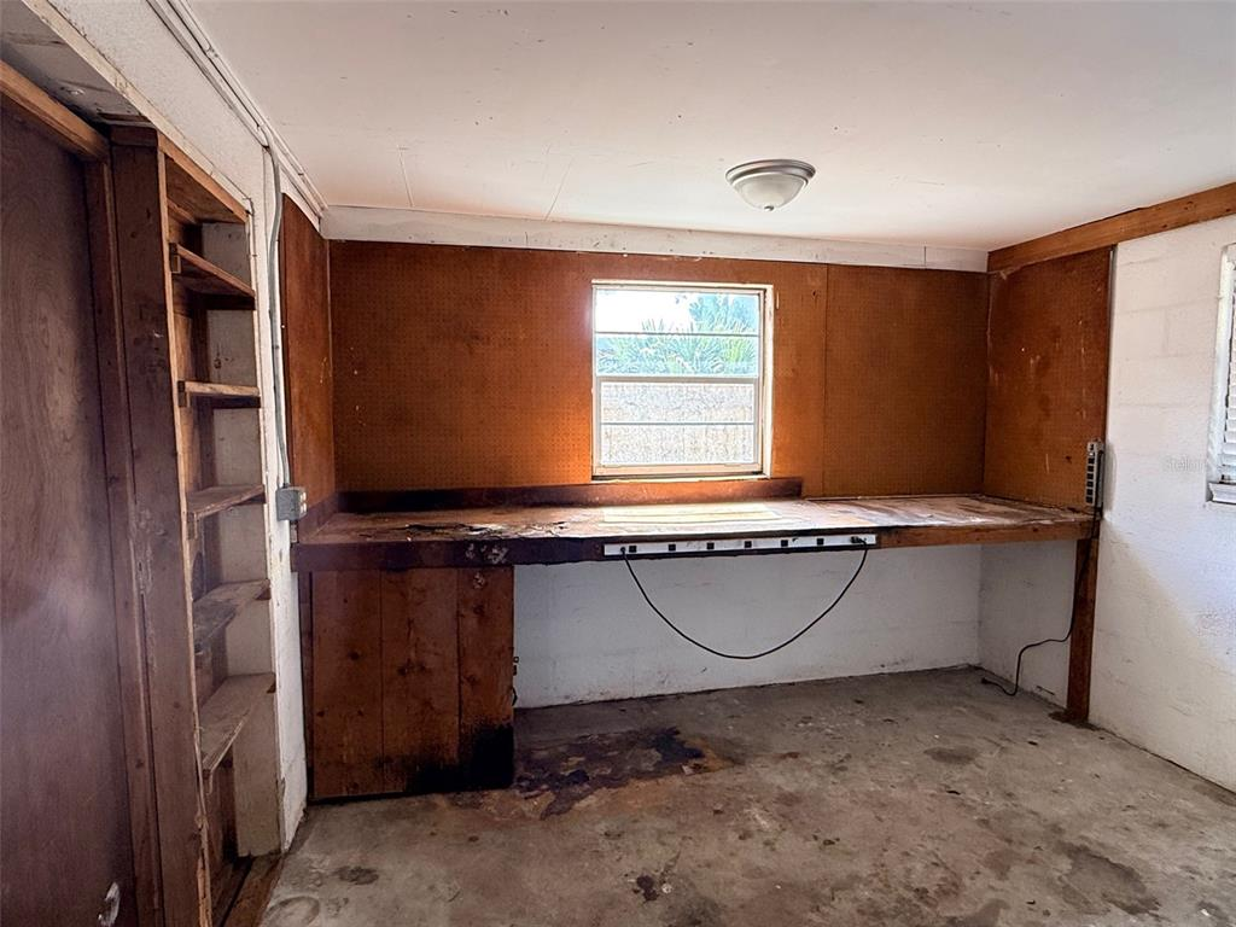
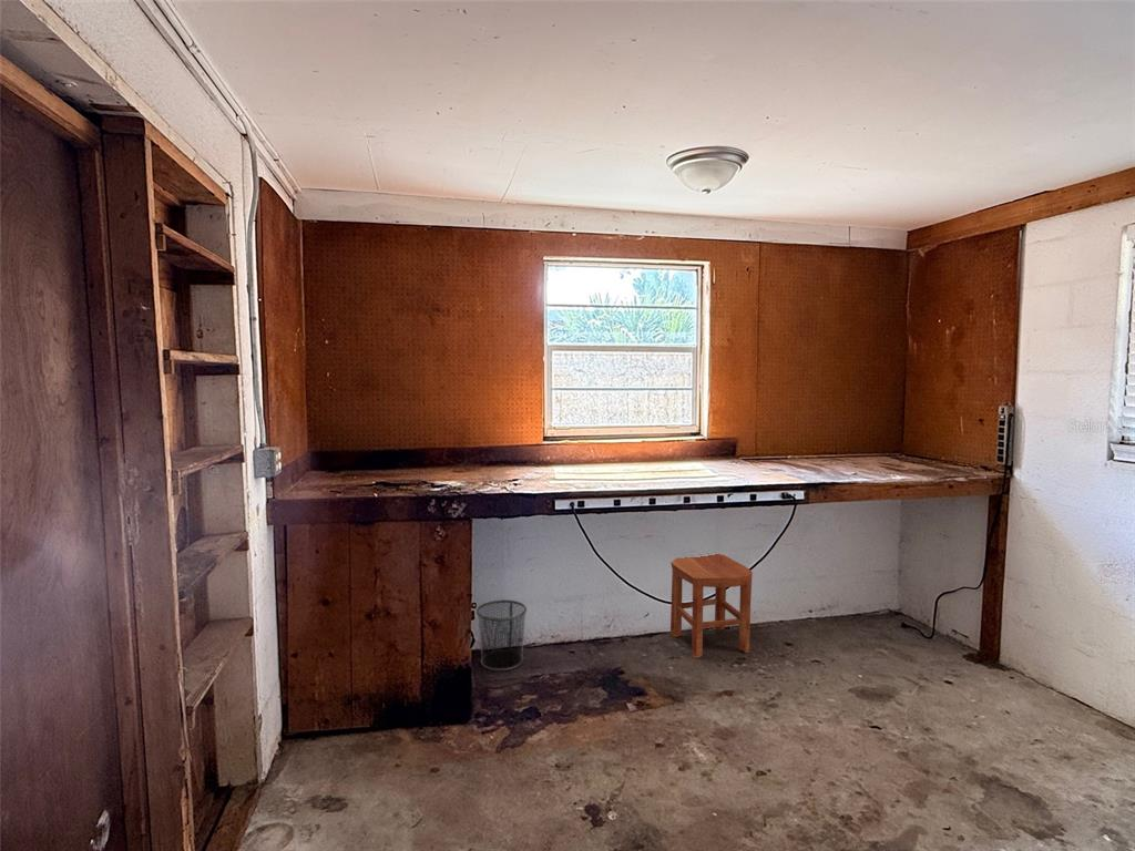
+ stool [669,553,754,659]
+ waste bin [476,598,528,671]
